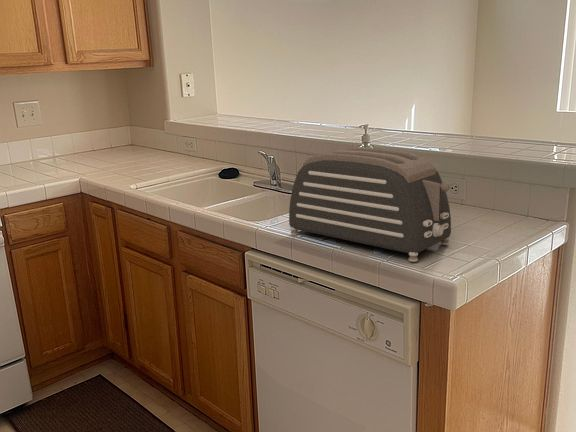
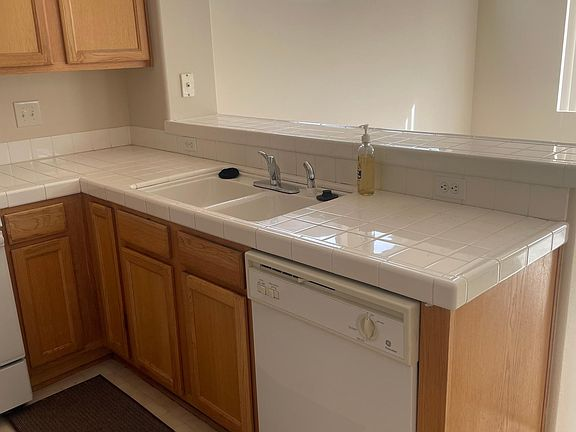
- toaster [288,147,452,263]
